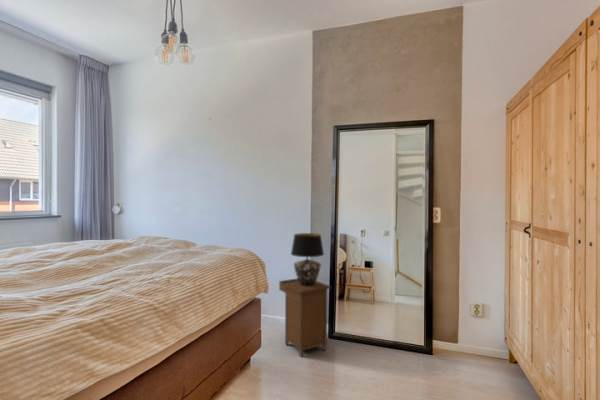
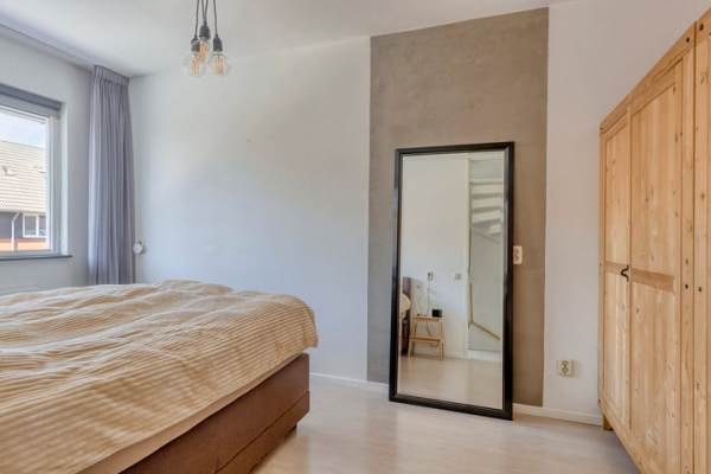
- table lamp [290,232,325,286]
- nightstand [278,278,332,358]
